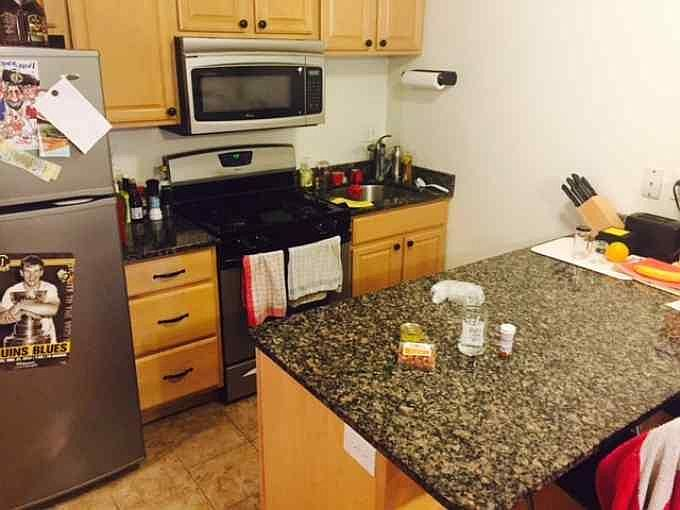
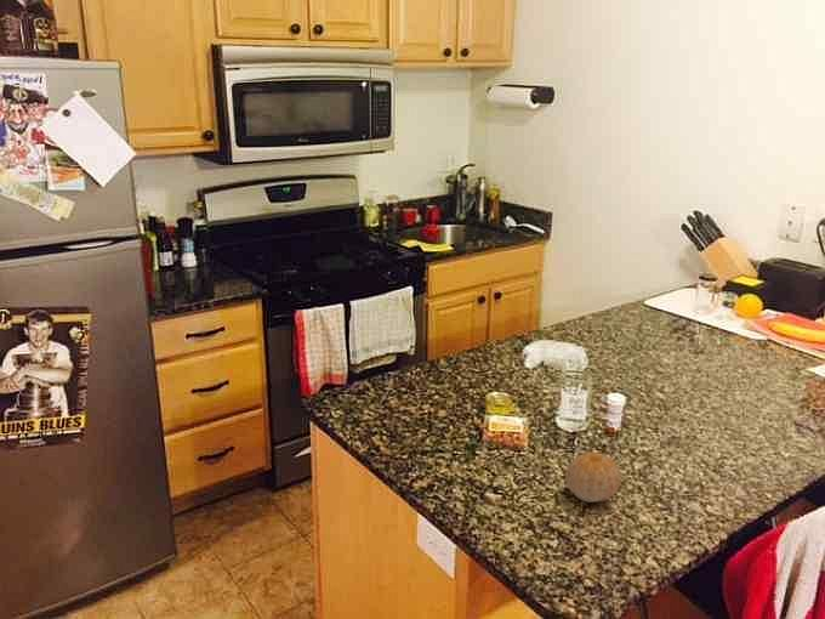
+ fruit [564,450,622,504]
